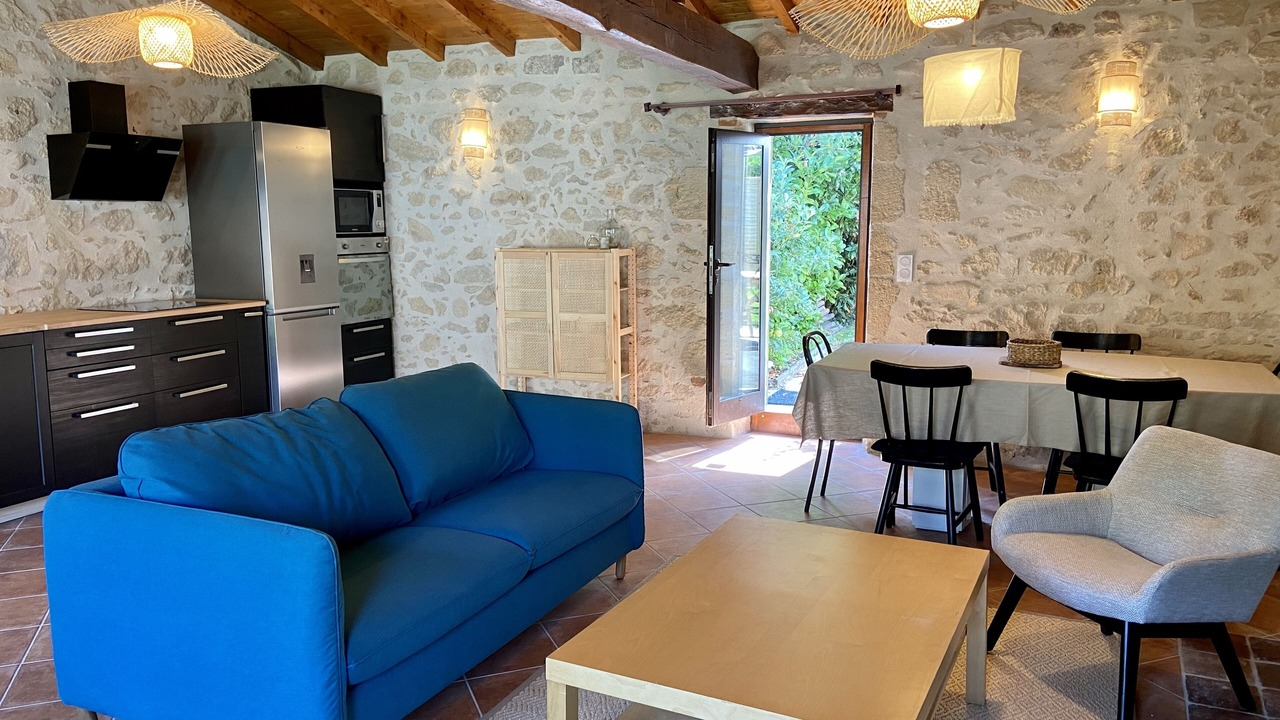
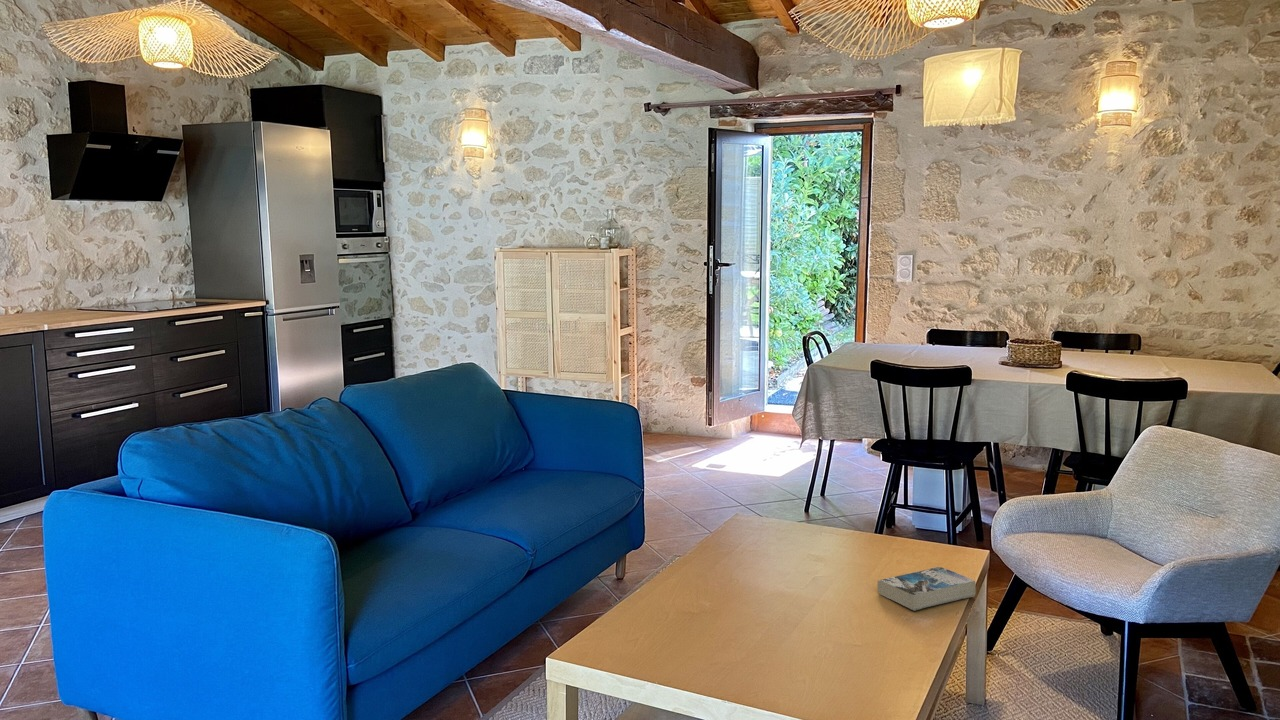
+ book [876,566,977,612]
